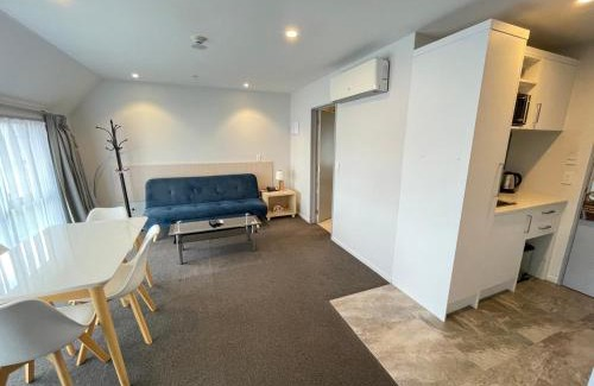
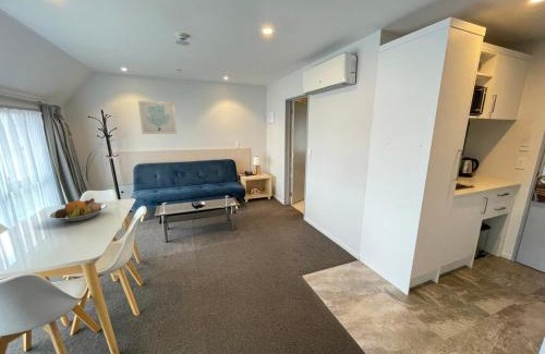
+ fruit bowl [48,197,108,222]
+ wall art [137,100,178,135]
